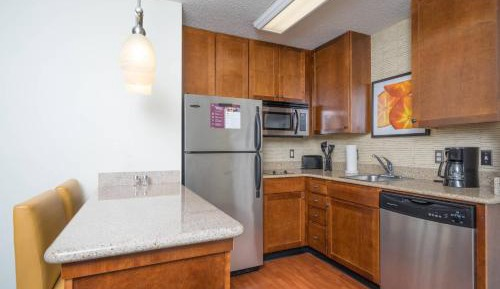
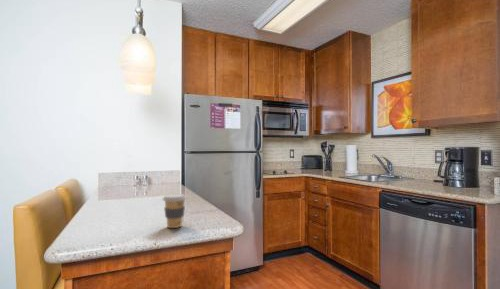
+ coffee cup [162,193,187,229]
